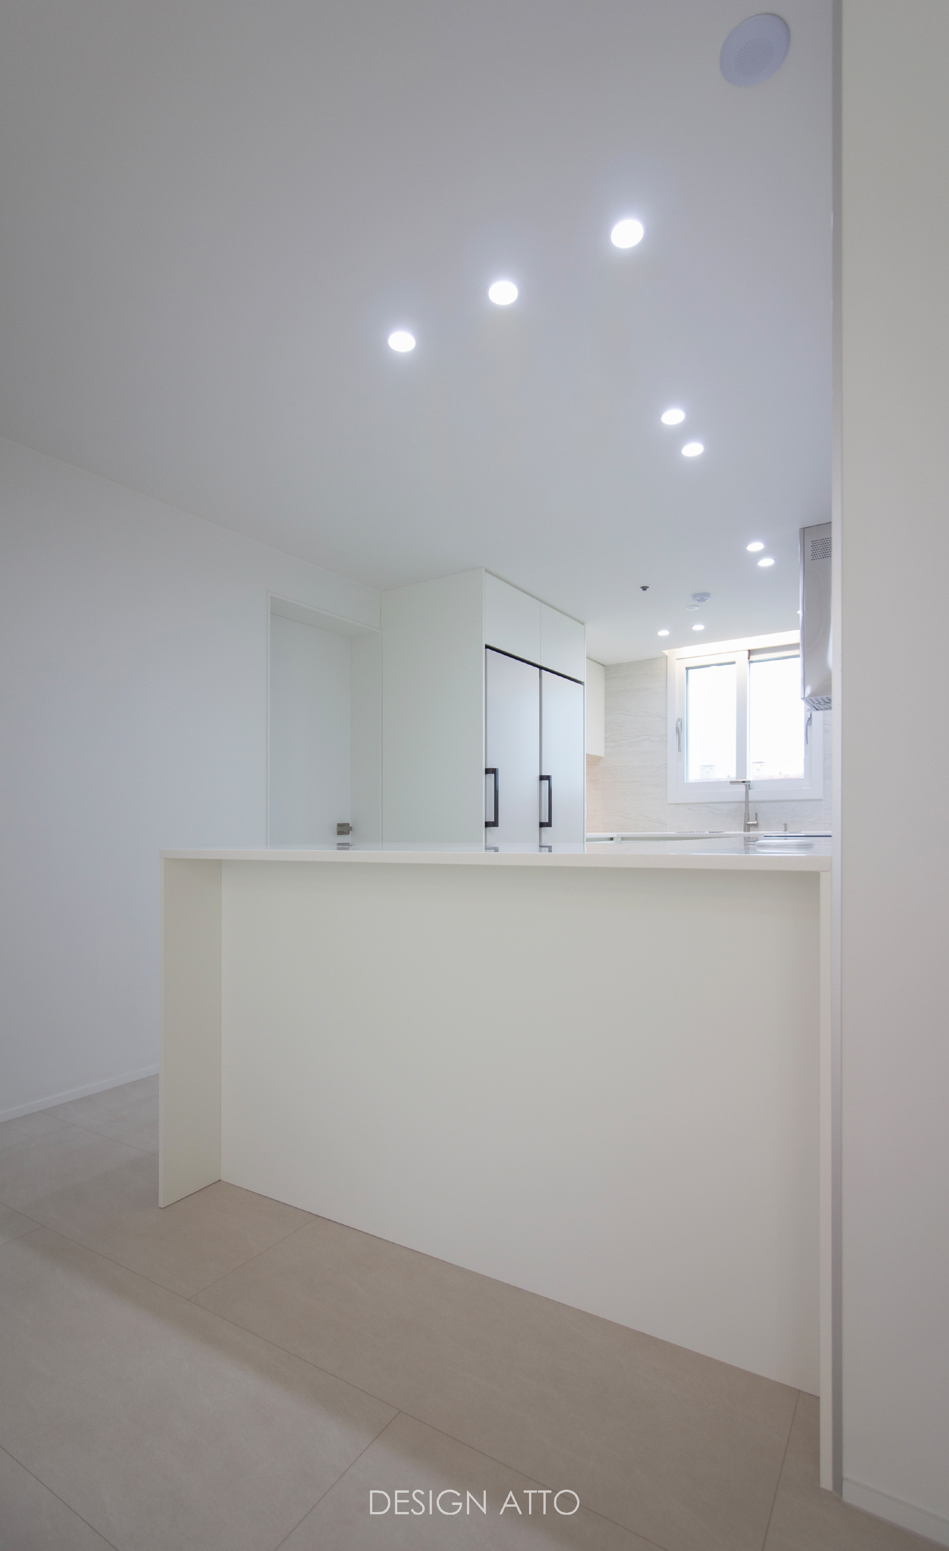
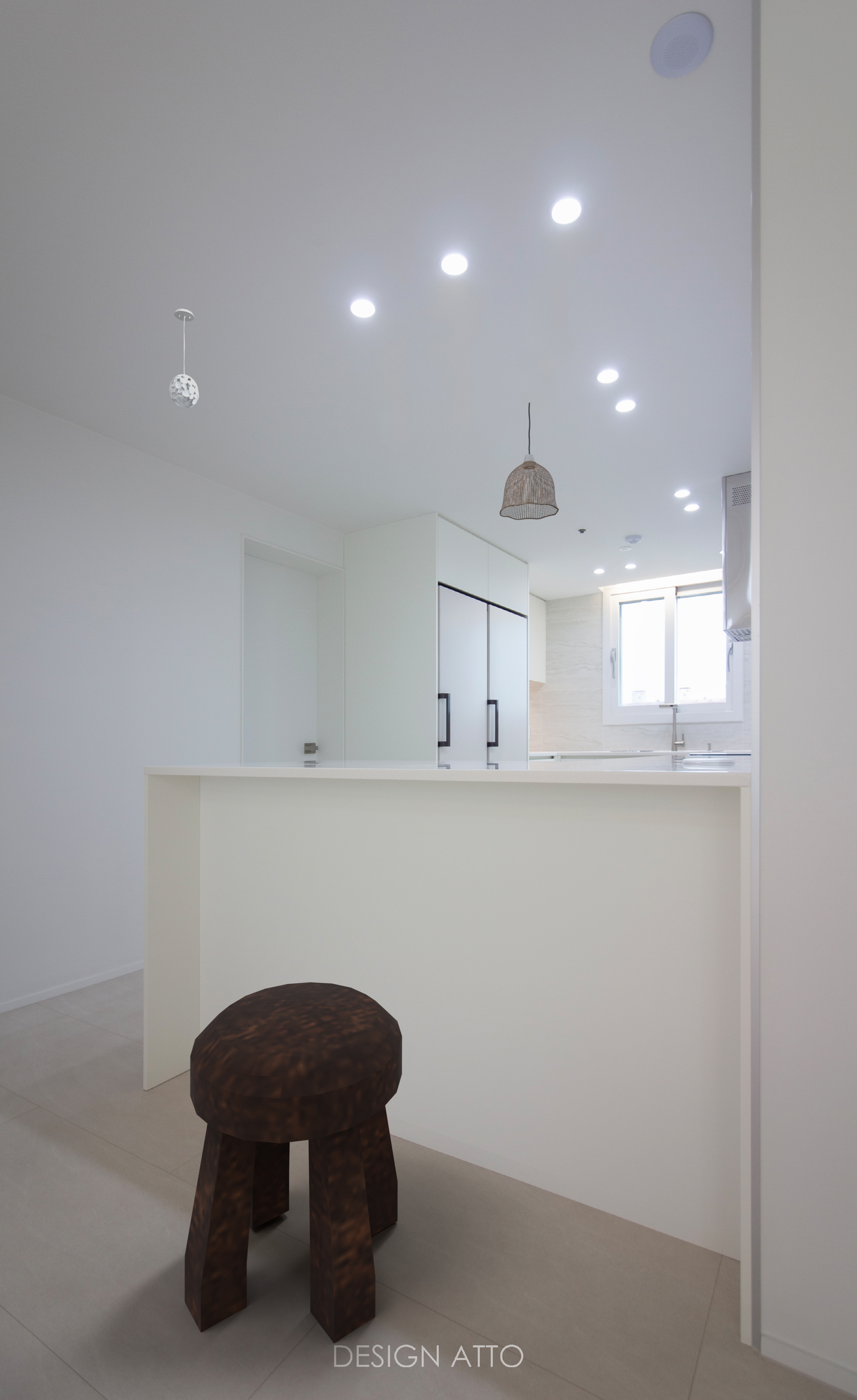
+ pendant lamp [499,402,559,520]
+ stool [184,982,403,1344]
+ pendant light [169,308,199,408]
